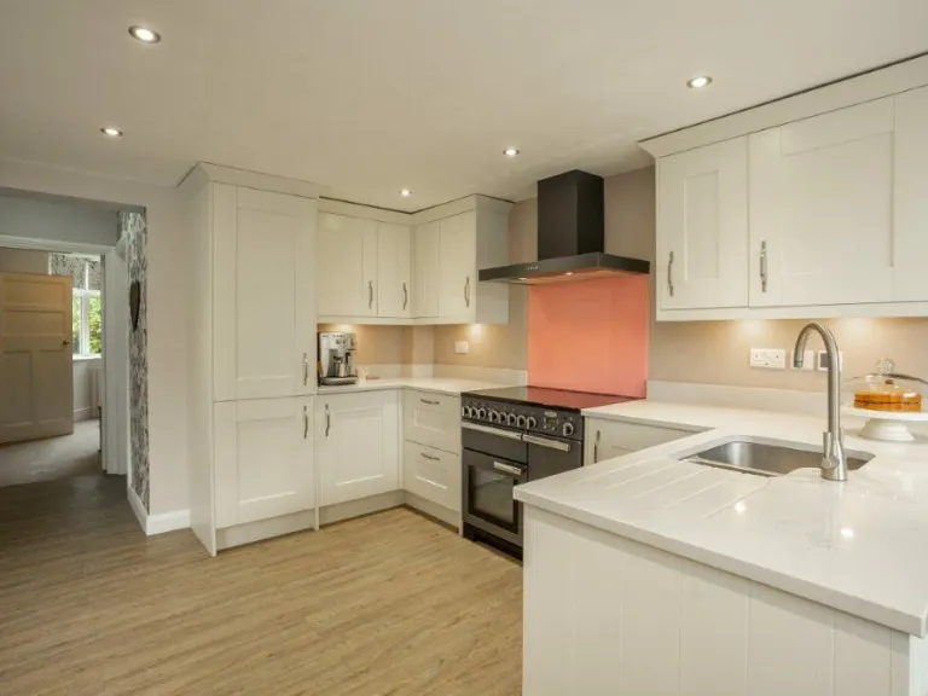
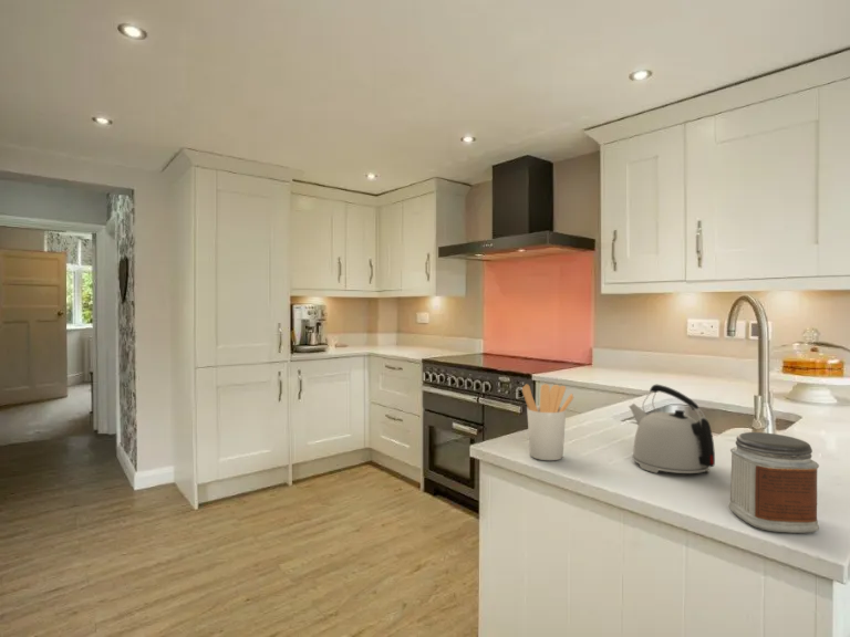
+ utensil holder [521,383,574,461]
+ jar [728,431,820,534]
+ kettle [628,384,716,474]
